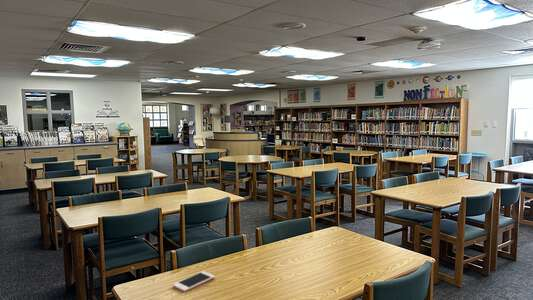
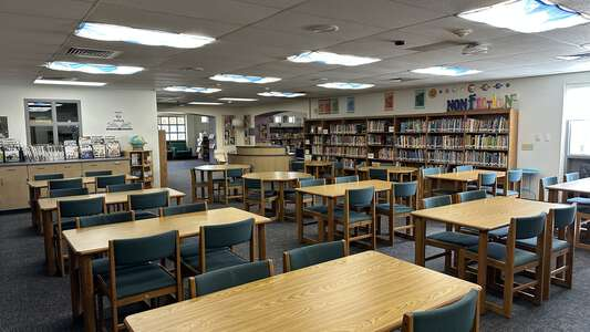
- cell phone [172,270,216,293]
